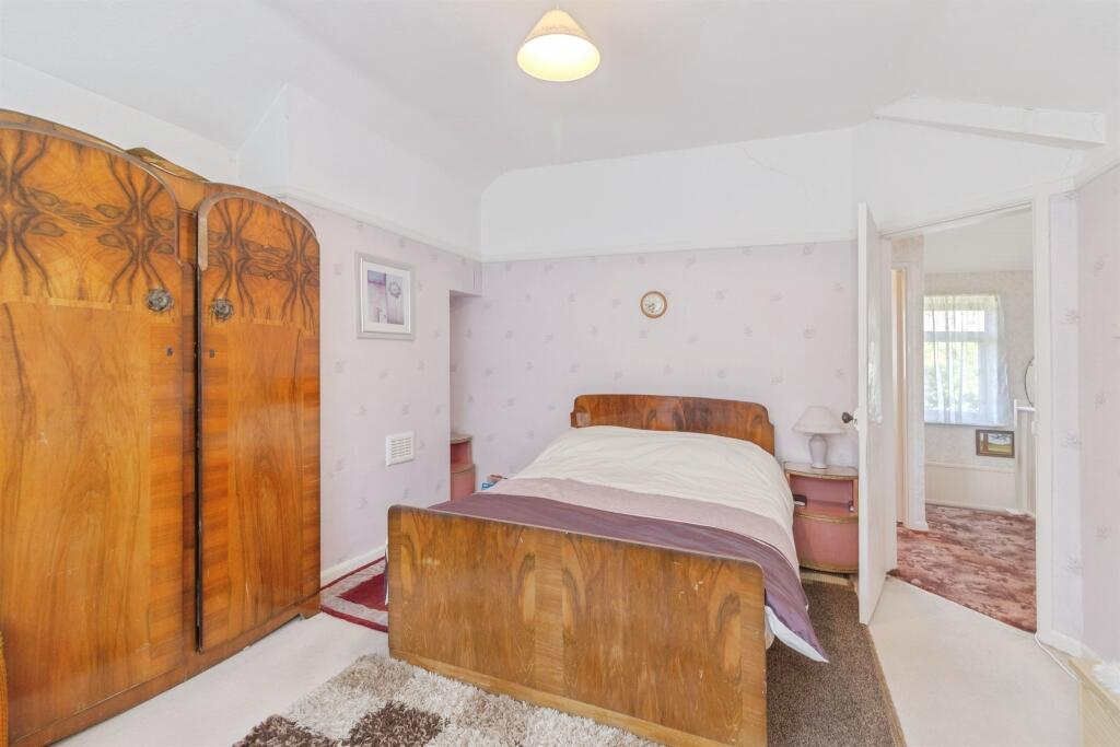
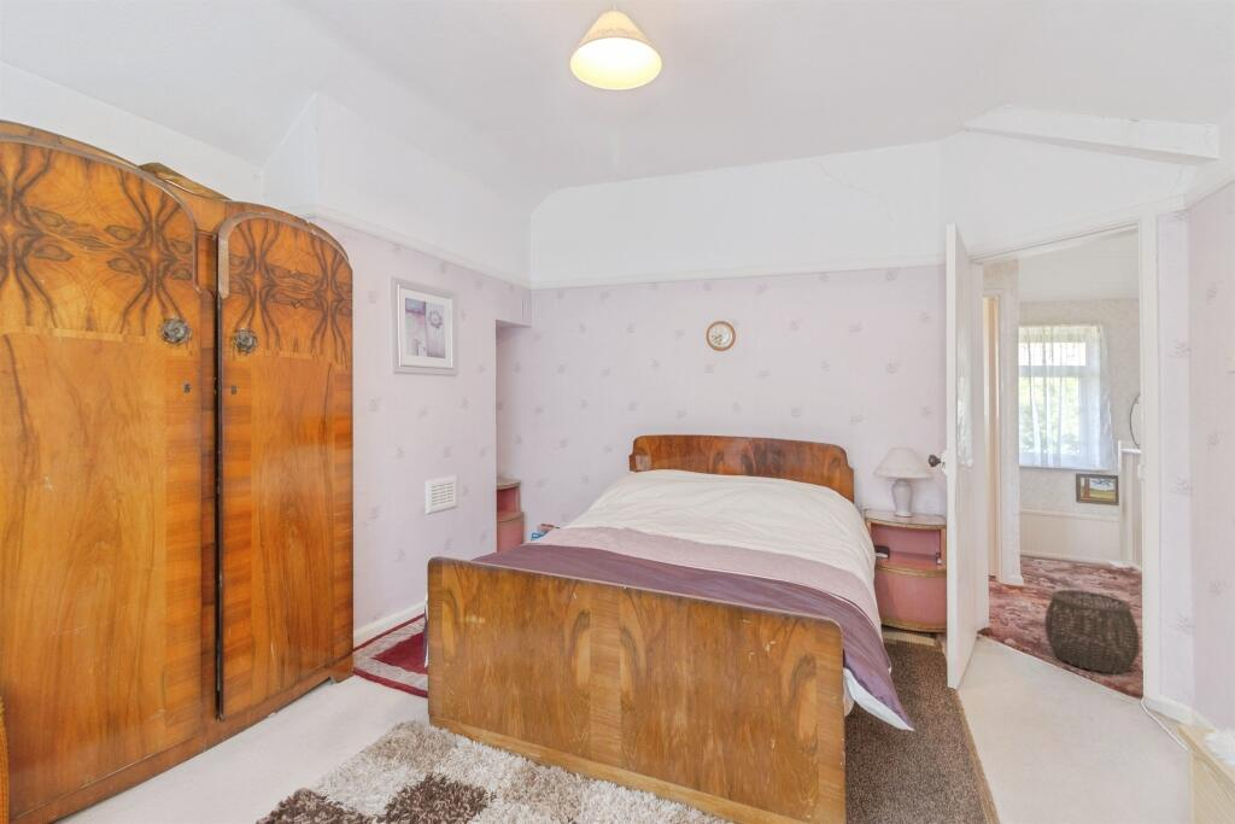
+ woven basket [1043,589,1142,676]
